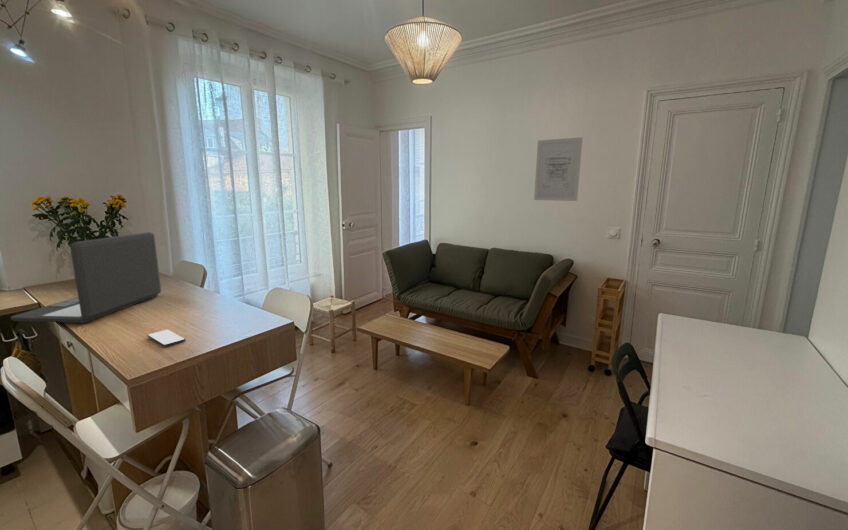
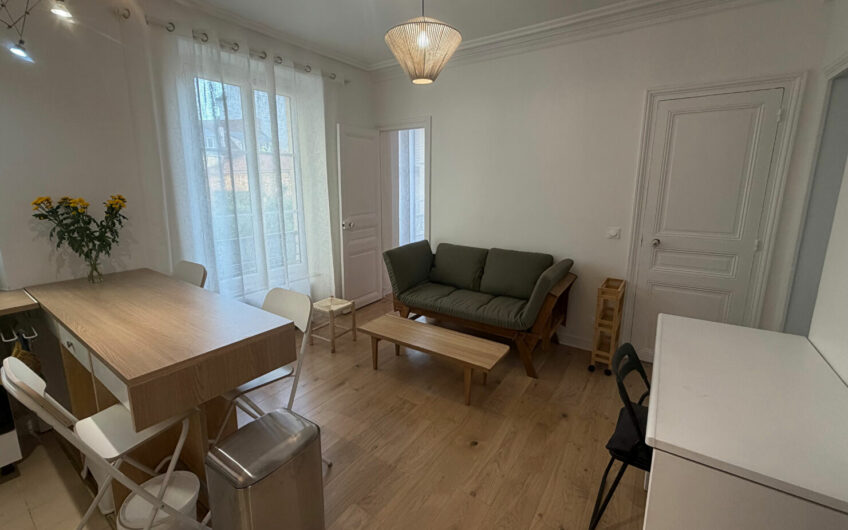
- smartphone [146,329,186,348]
- wall art [533,136,584,202]
- laptop [9,231,162,324]
